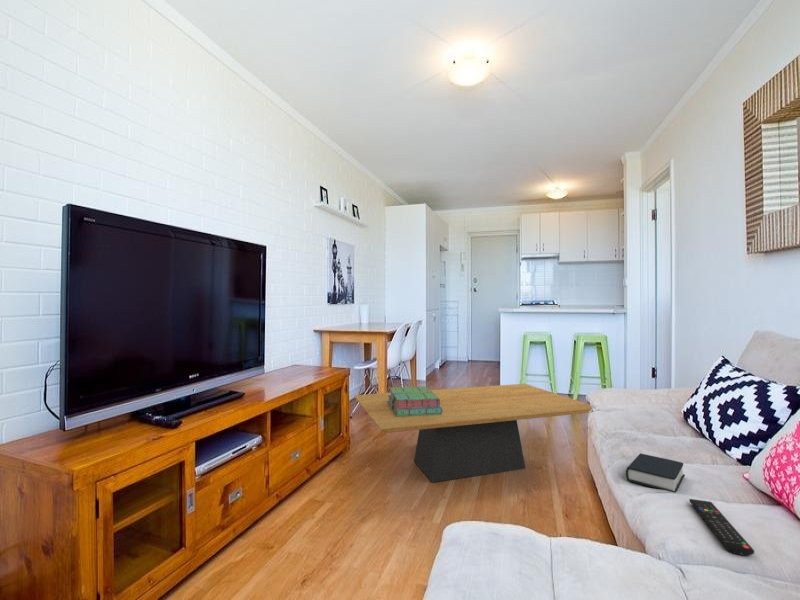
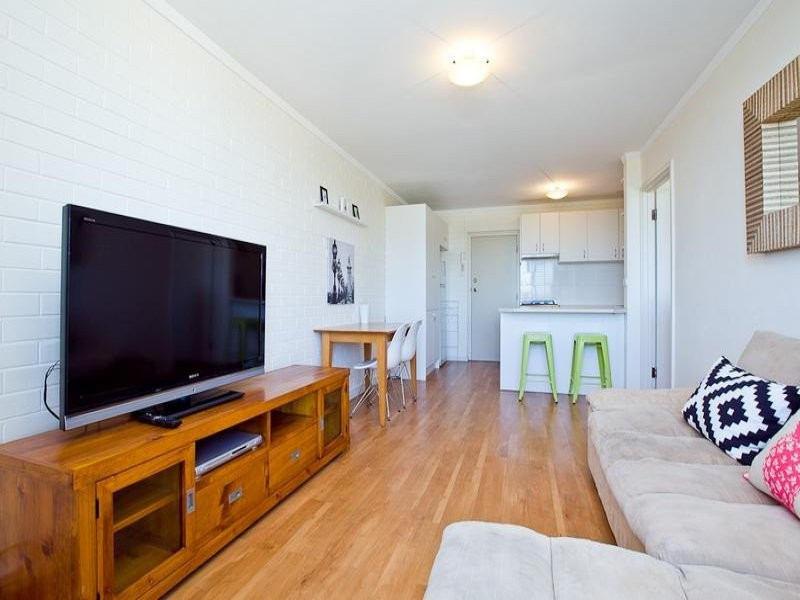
- remote control [688,498,755,557]
- book [625,452,686,494]
- stack of books [388,386,443,416]
- coffee table [353,383,592,483]
